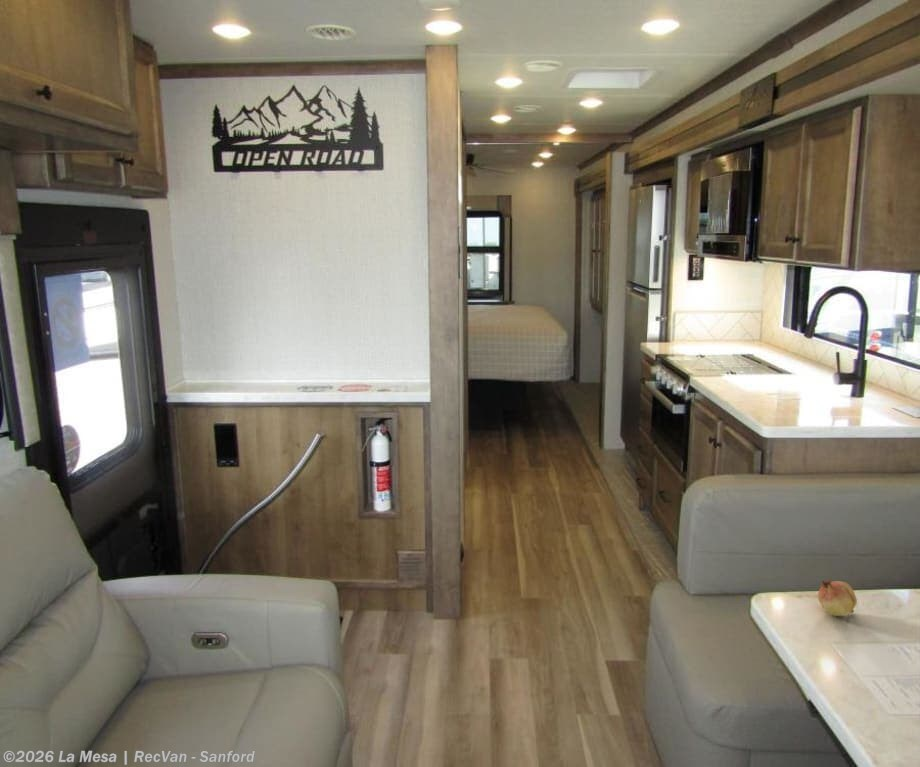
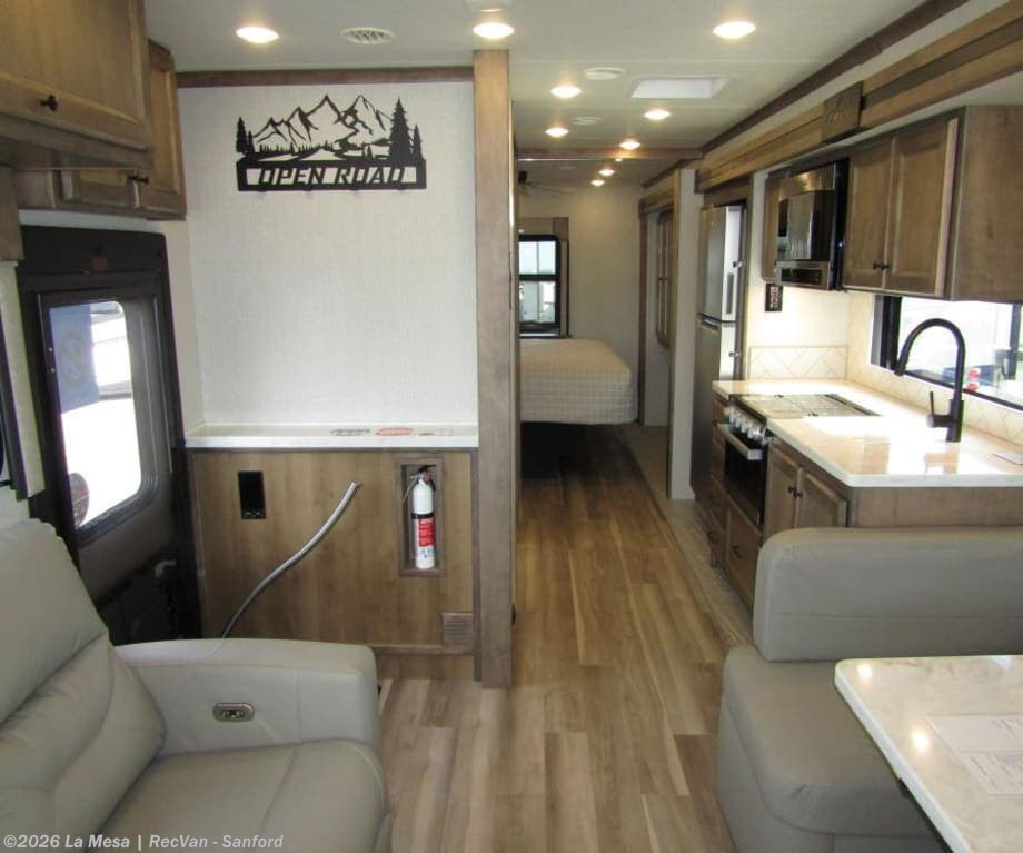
- fruit [817,577,858,617]
